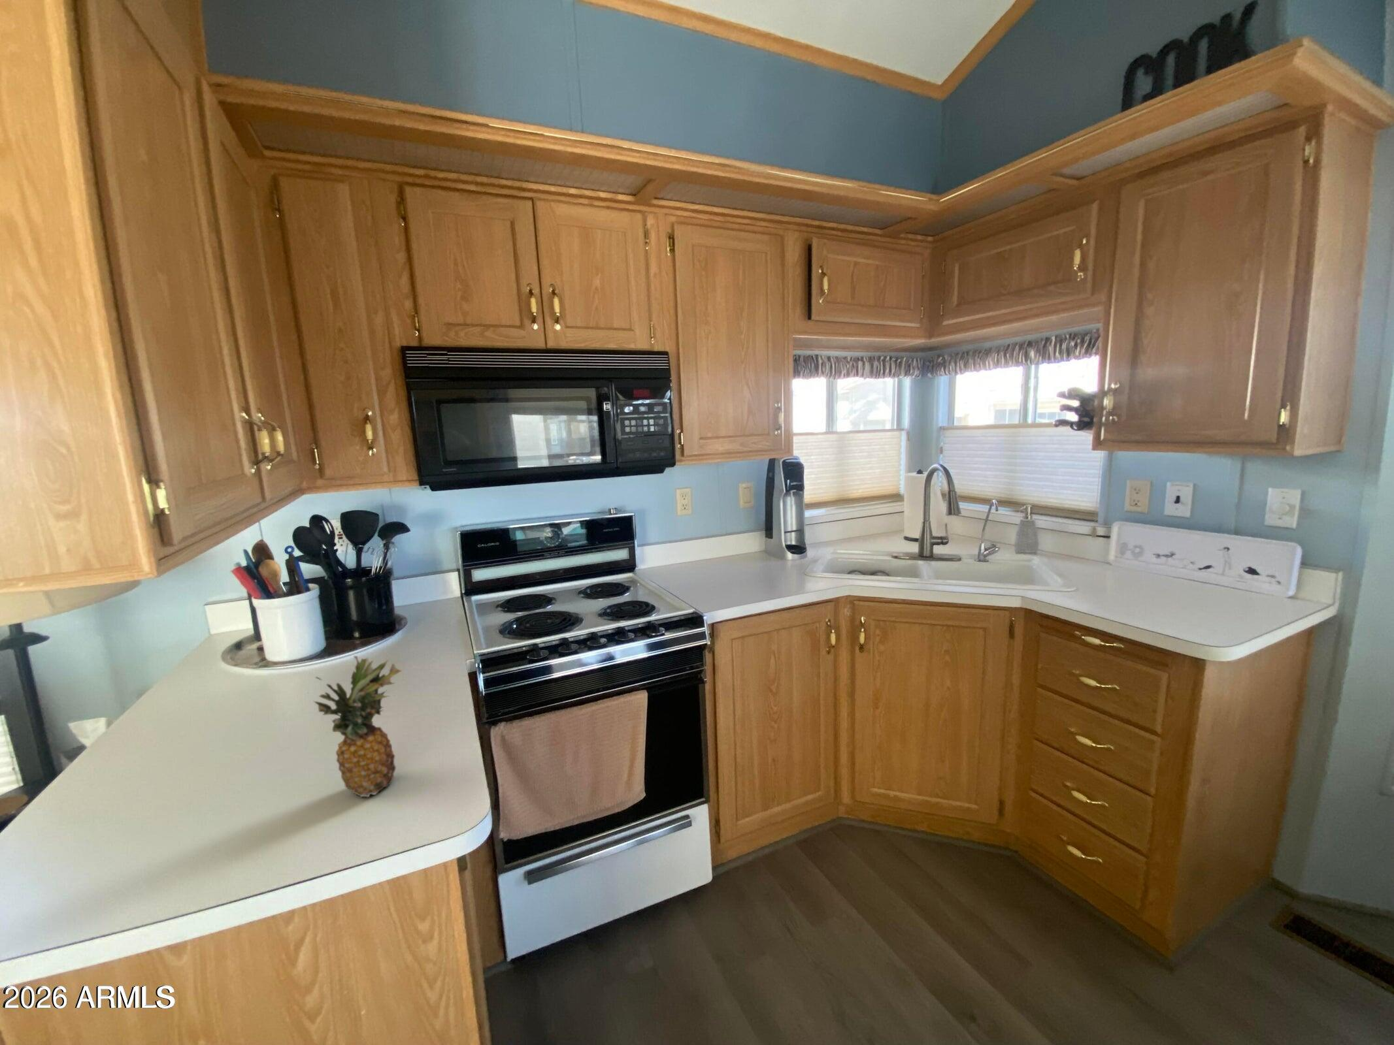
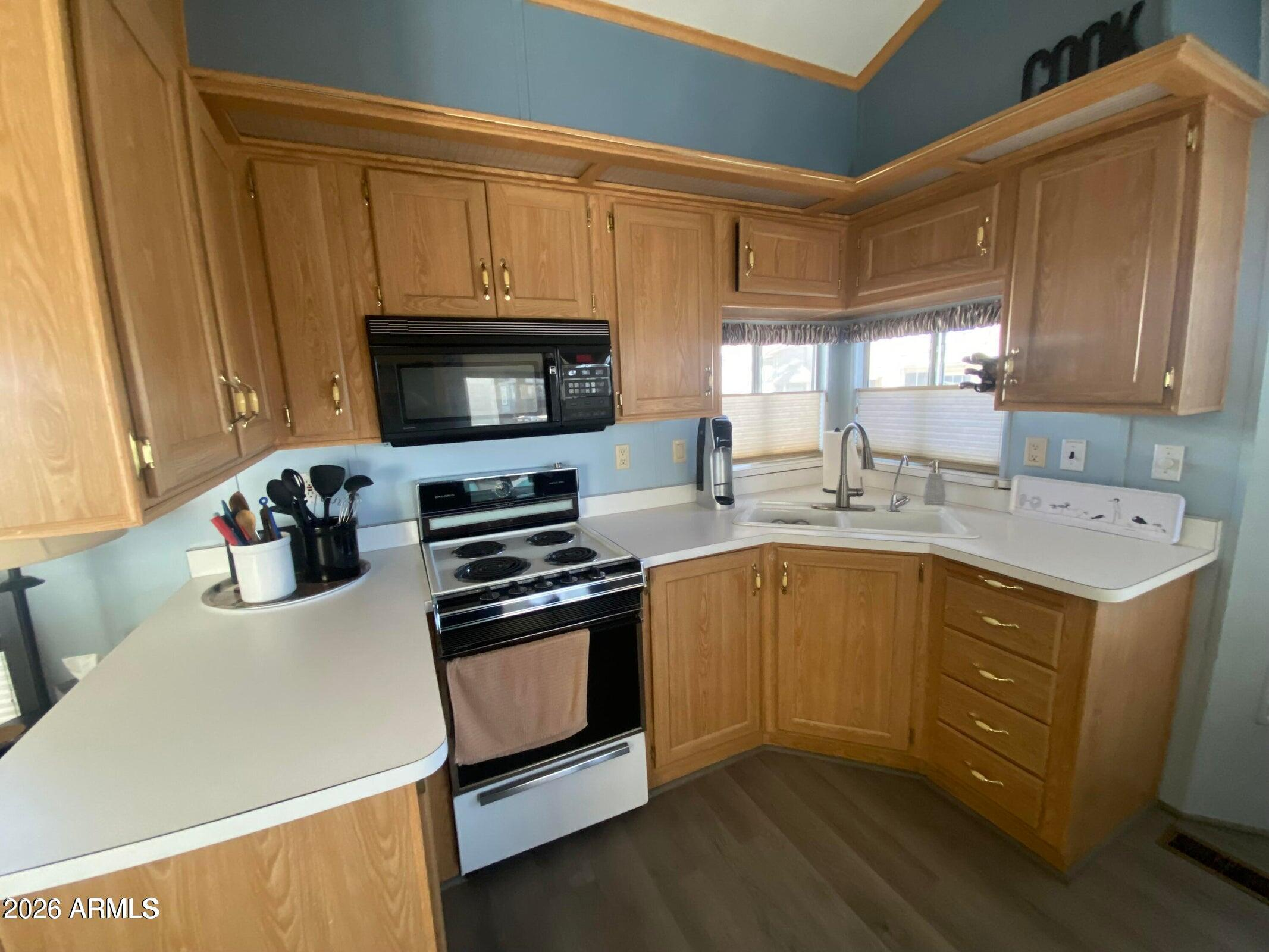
- fruit [313,655,402,798]
